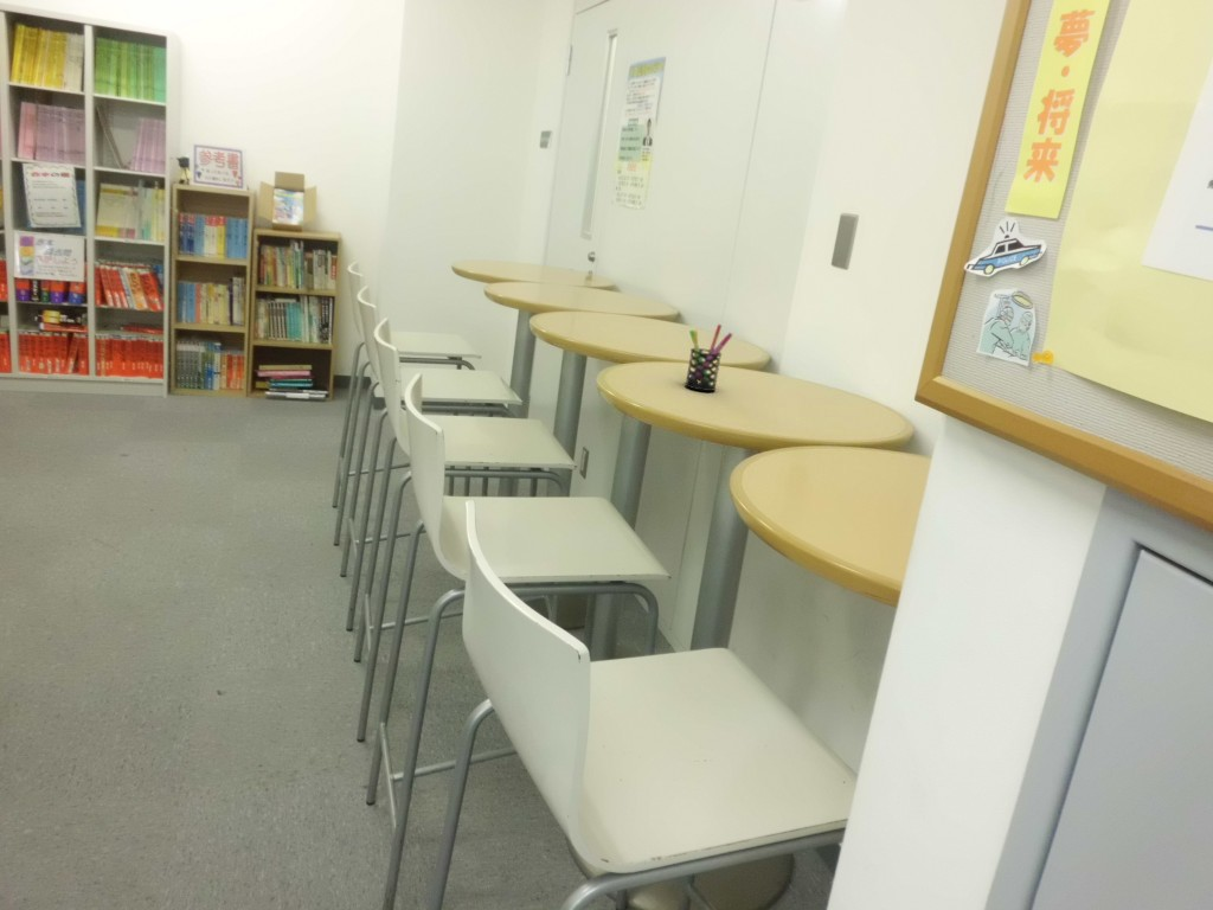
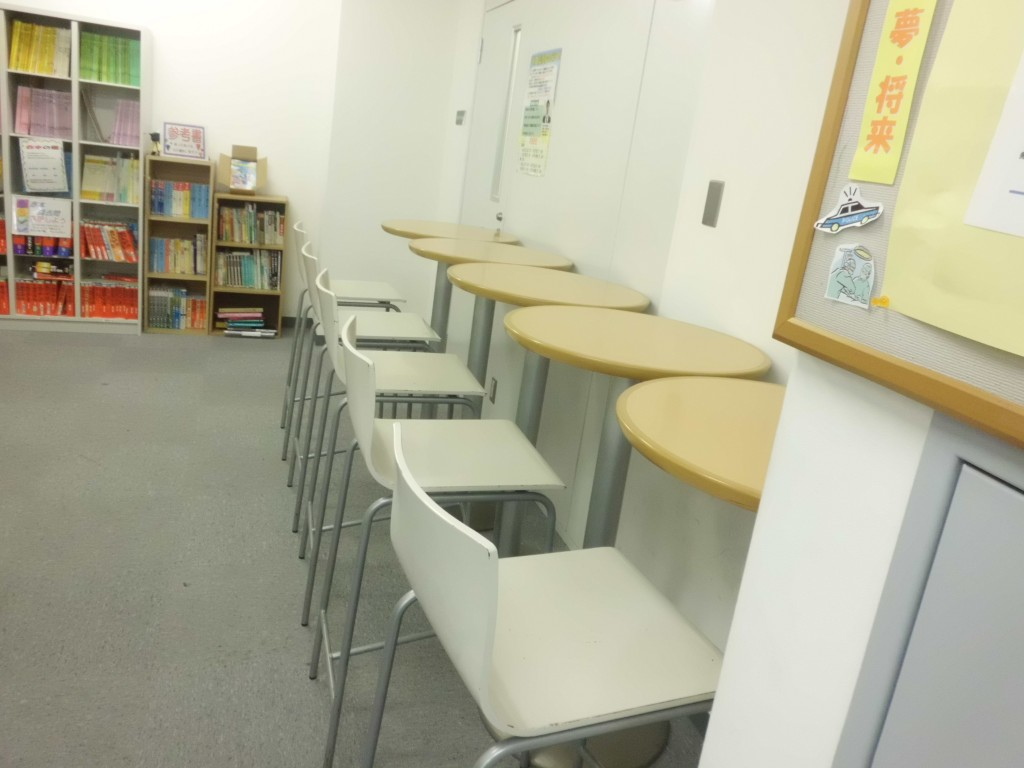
- pen holder [683,323,734,392]
